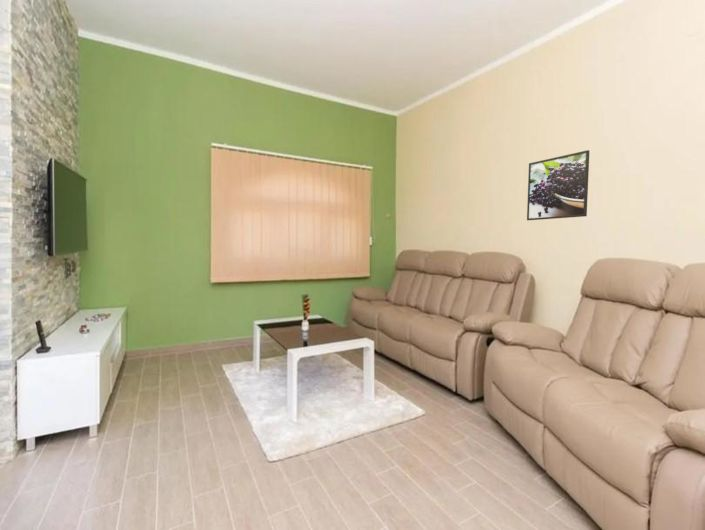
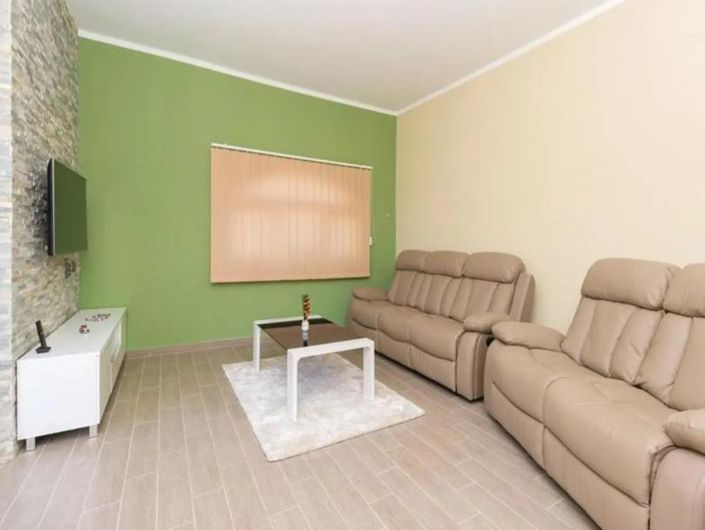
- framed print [526,149,590,221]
